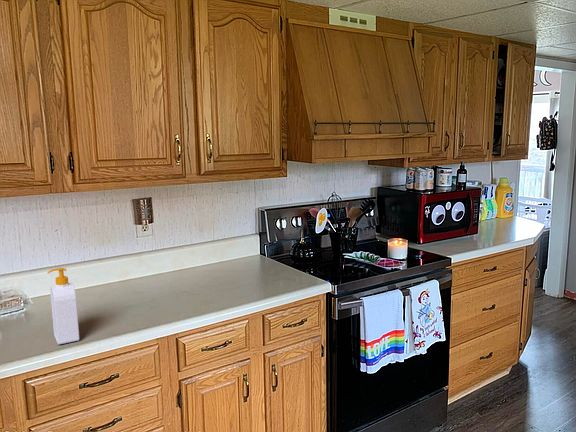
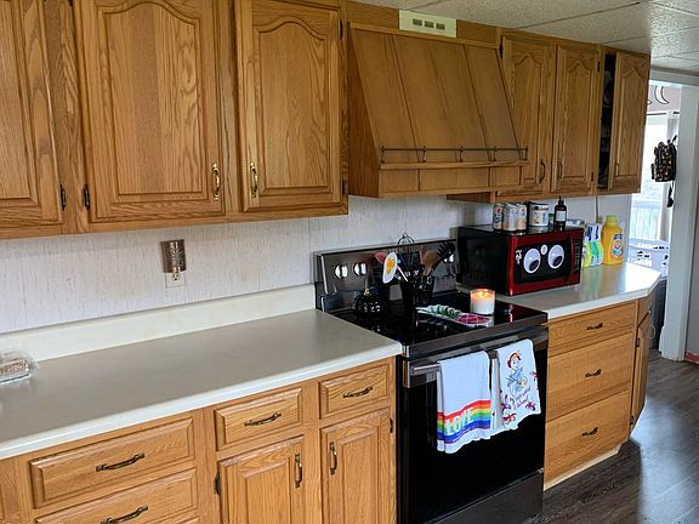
- soap bottle [47,267,80,345]
